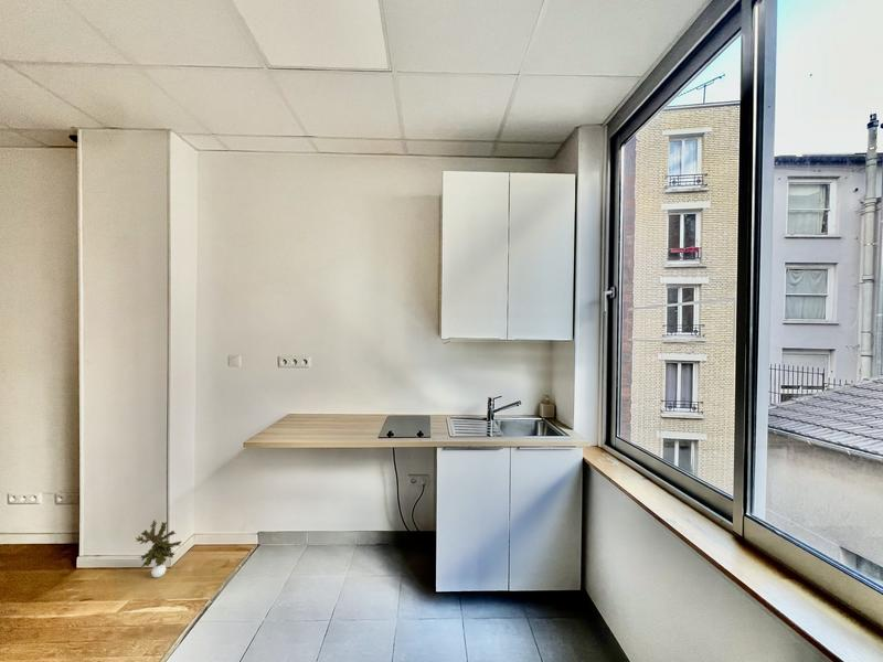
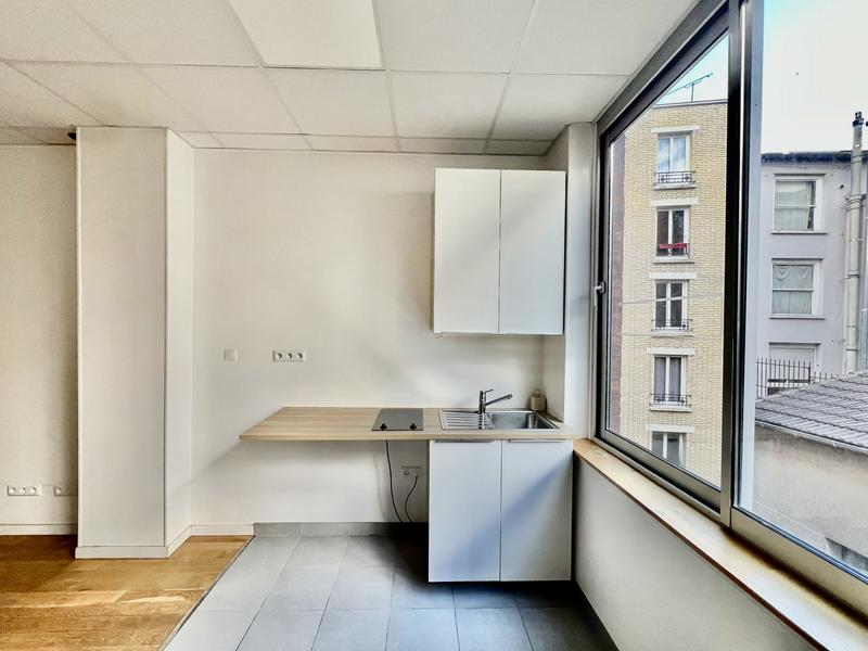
- potted plant [135,520,183,579]
